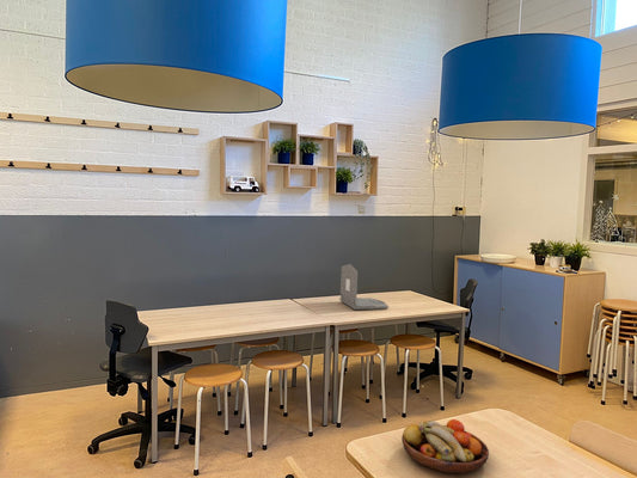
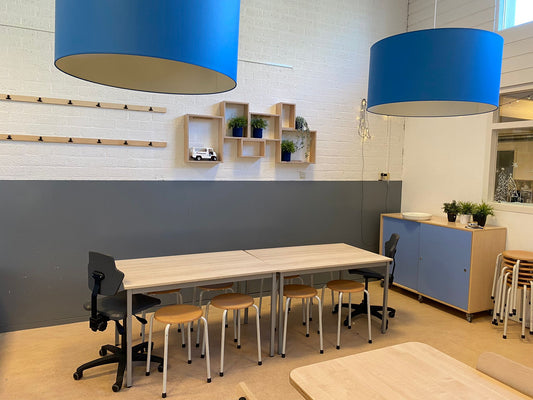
- fruit bowl [400,418,490,474]
- laptop [338,263,390,311]
